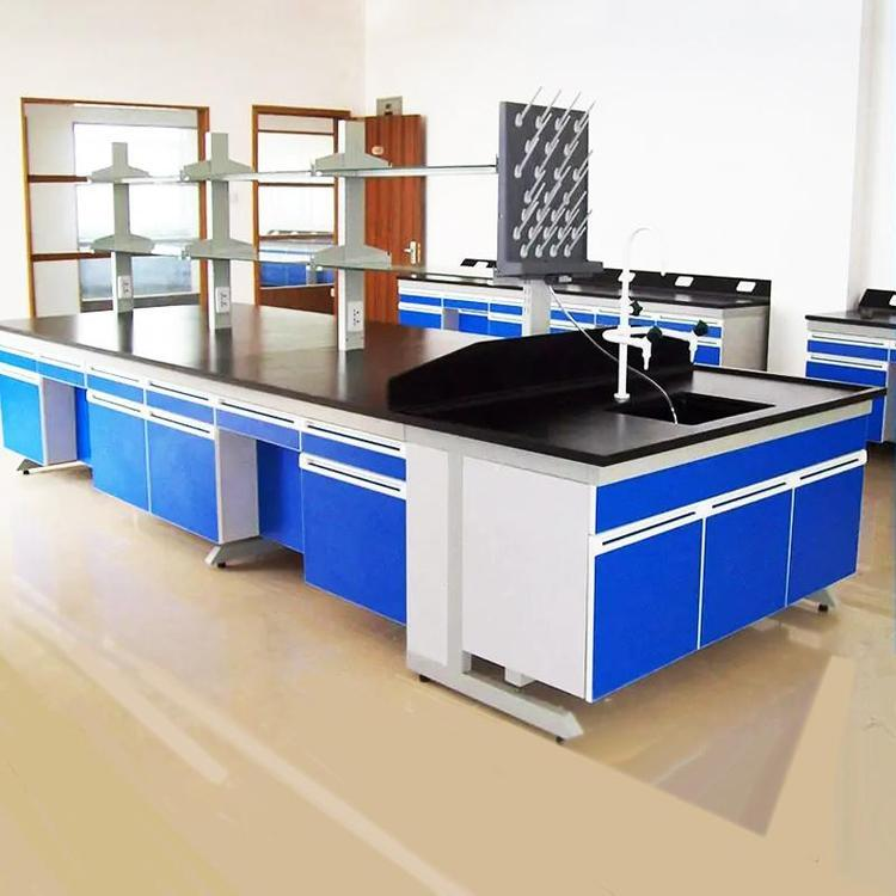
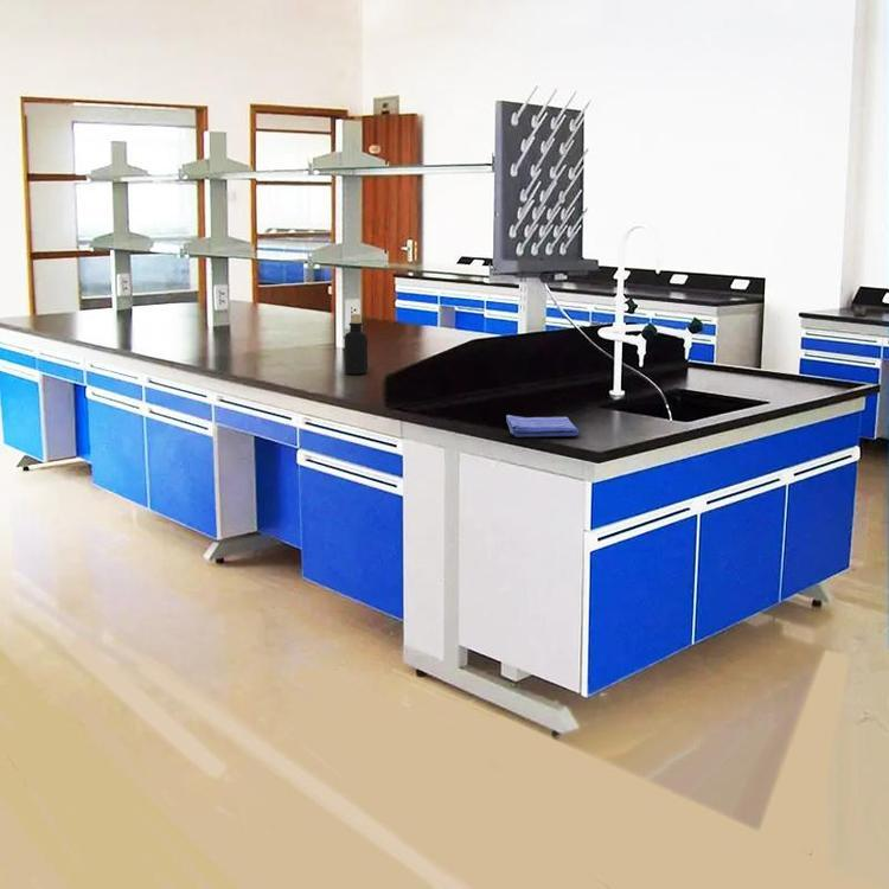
+ bottle [344,313,369,376]
+ dish towel [505,414,581,437]
